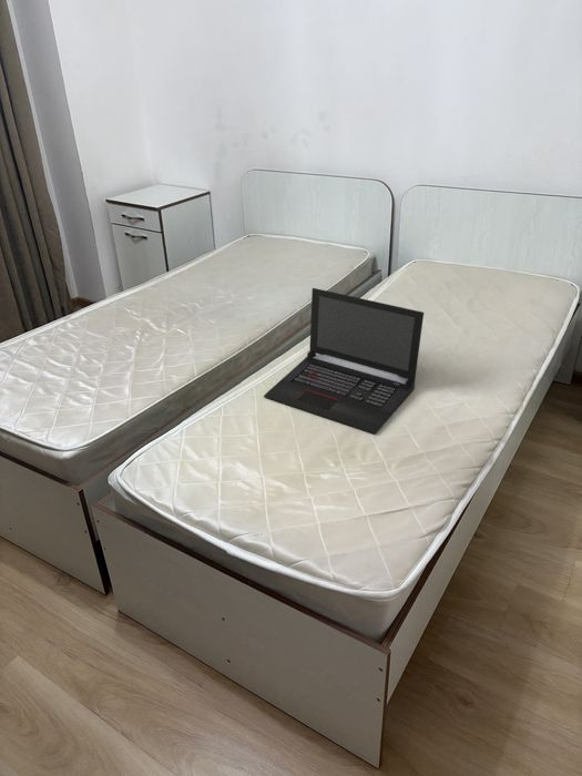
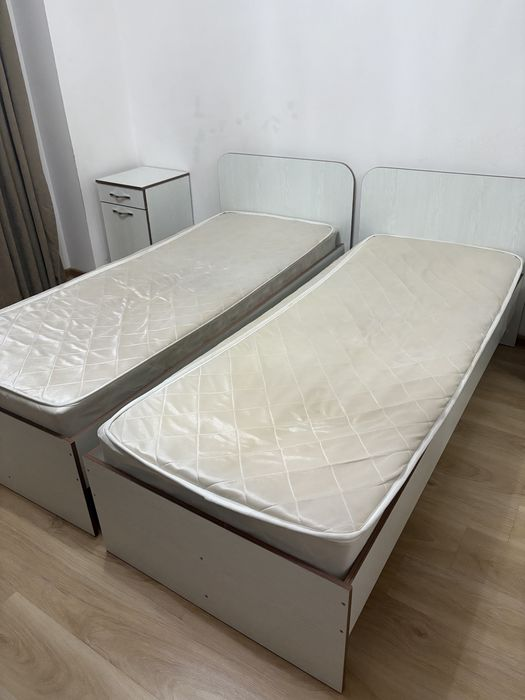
- laptop [263,287,425,435]
